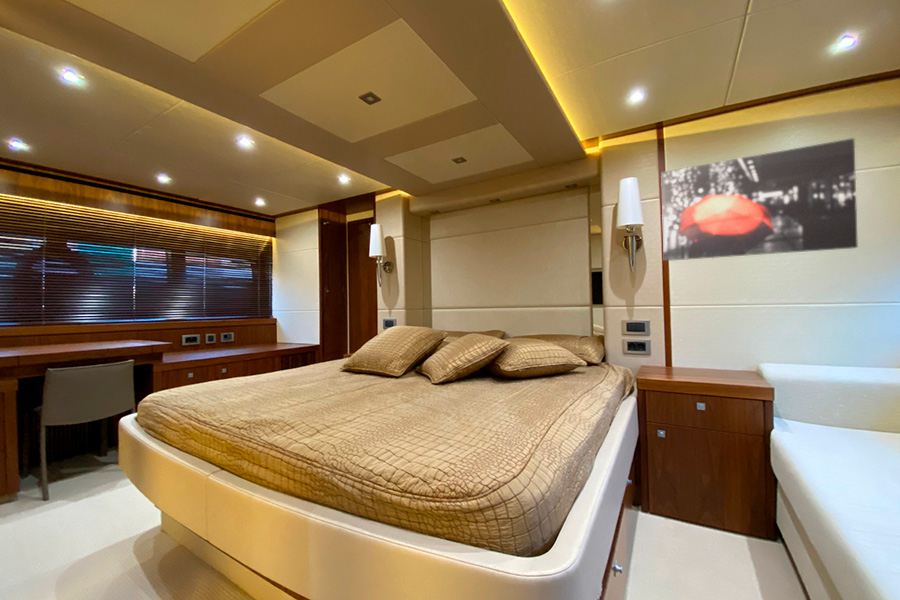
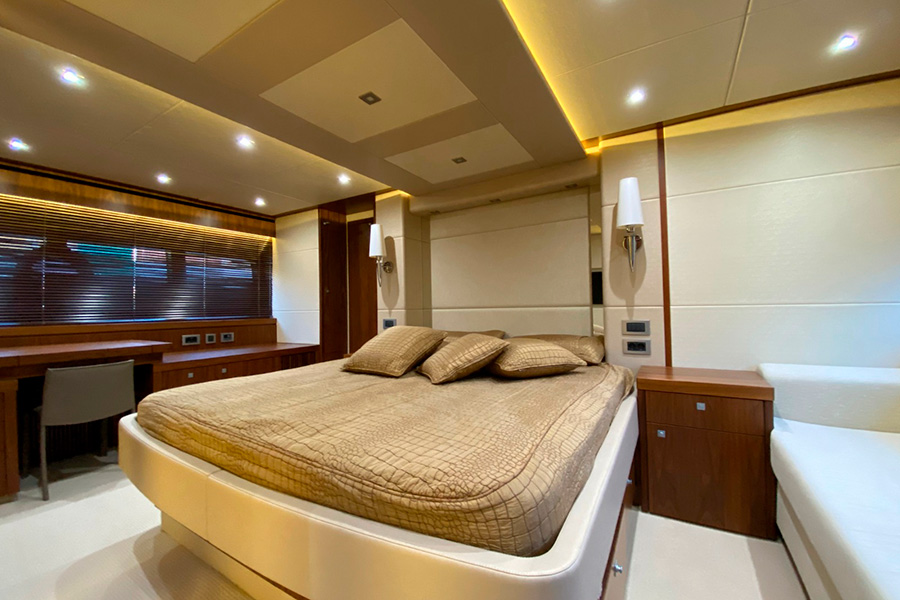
- wall art [660,137,859,262]
